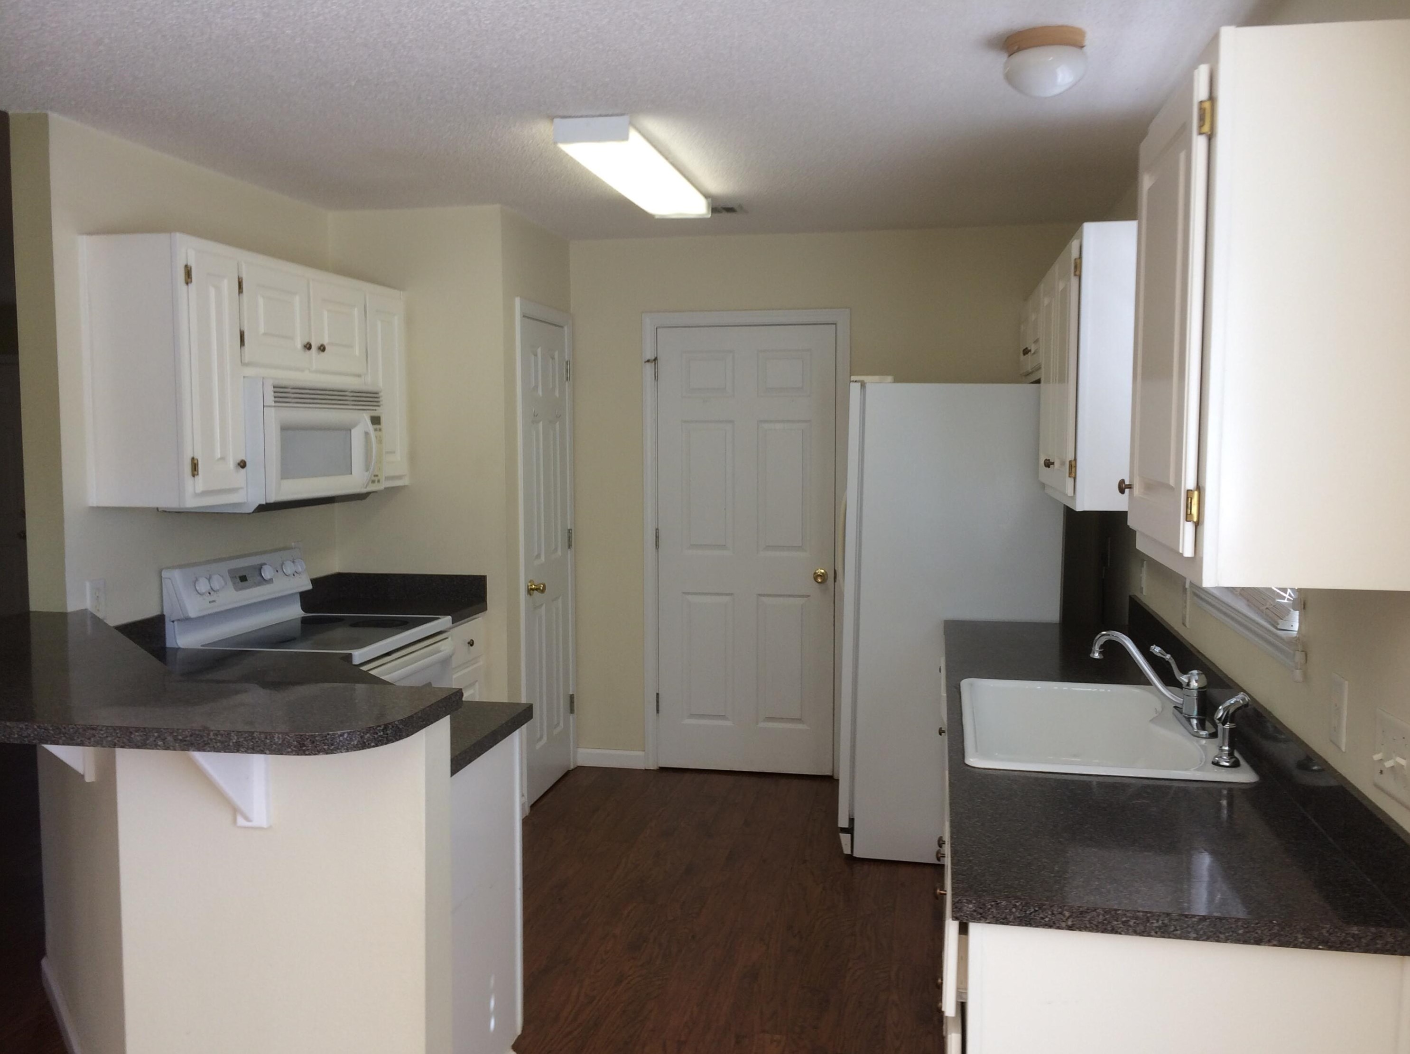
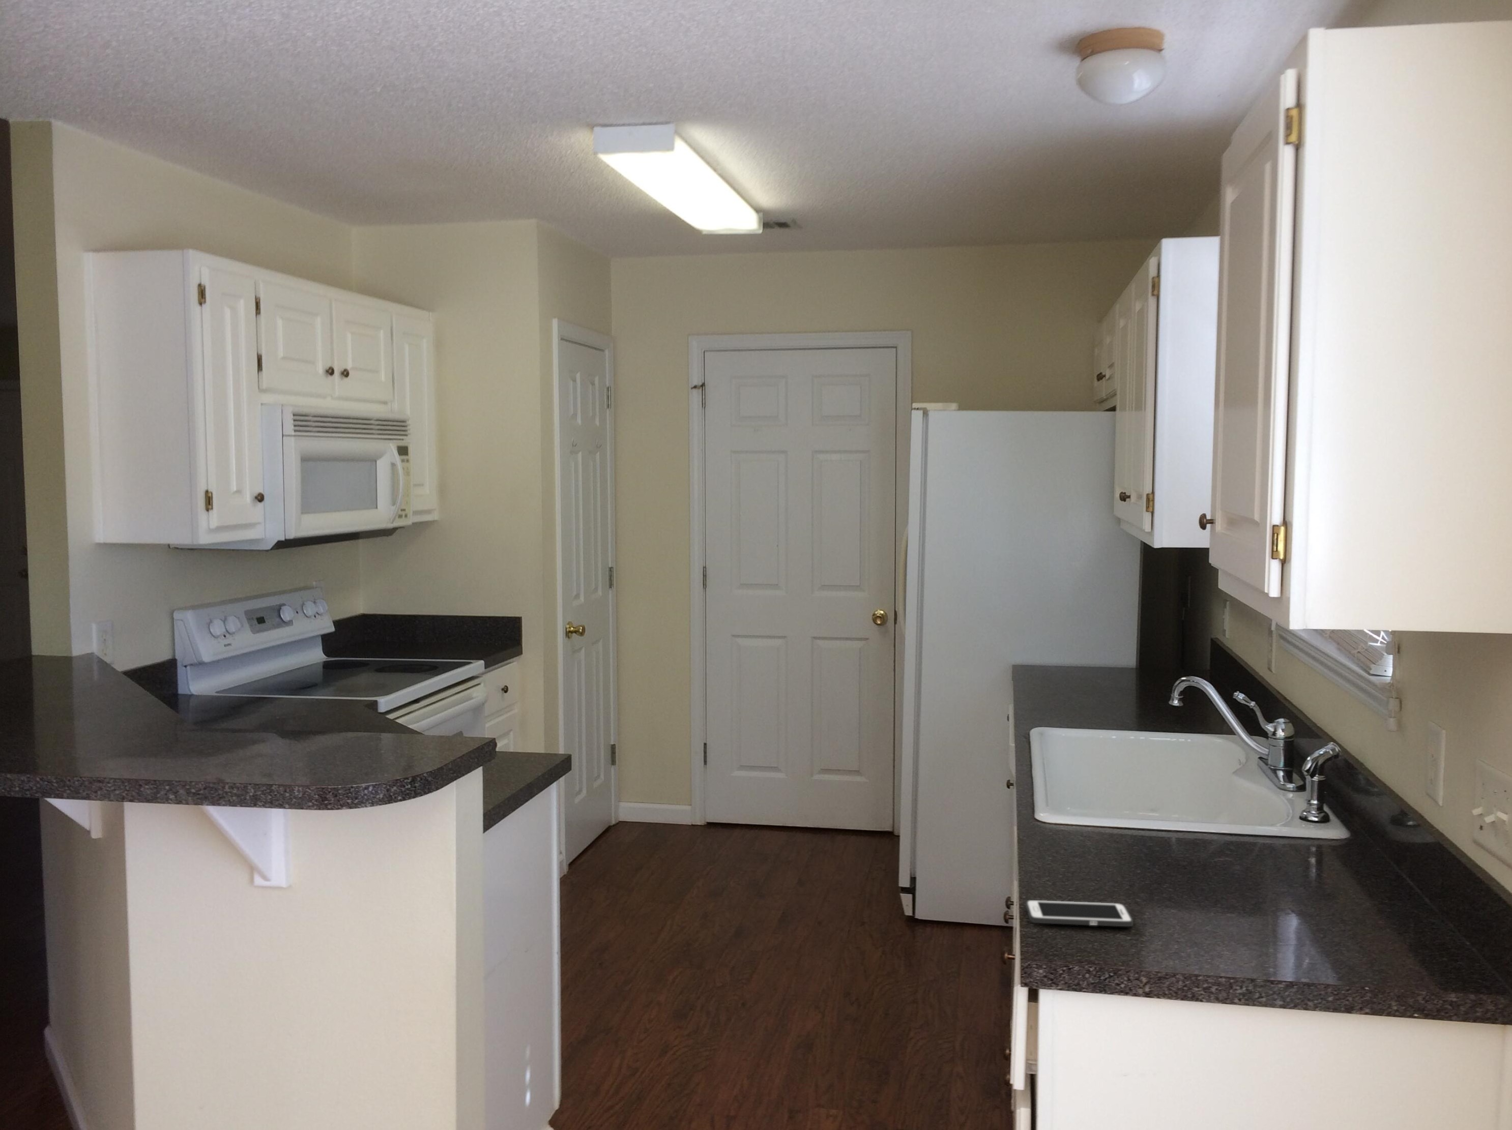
+ cell phone [1025,900,1133,927]
